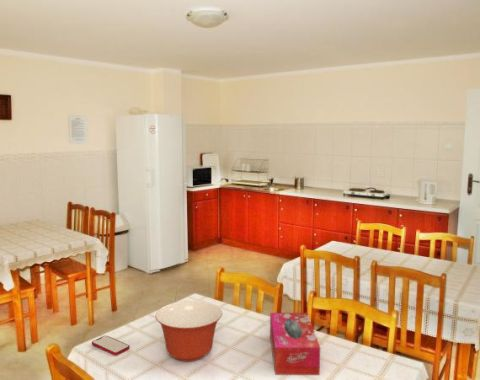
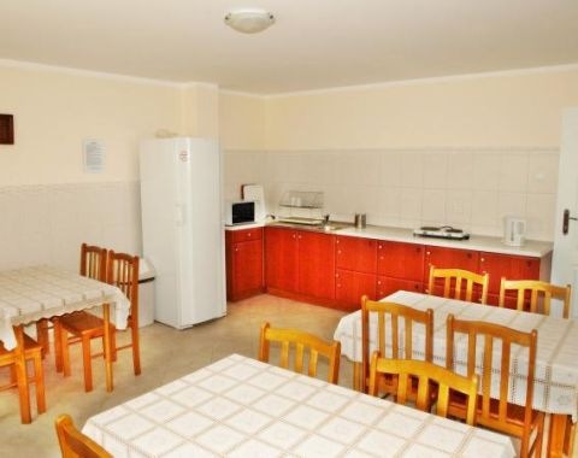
- smartphone [91,335,130,356]
- mixing bowl [154,300,223,363]
- tissue box [269,312,321,376]
